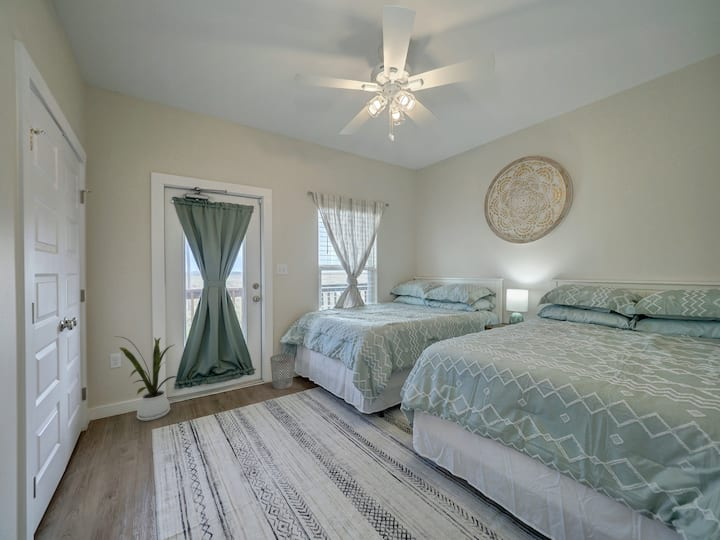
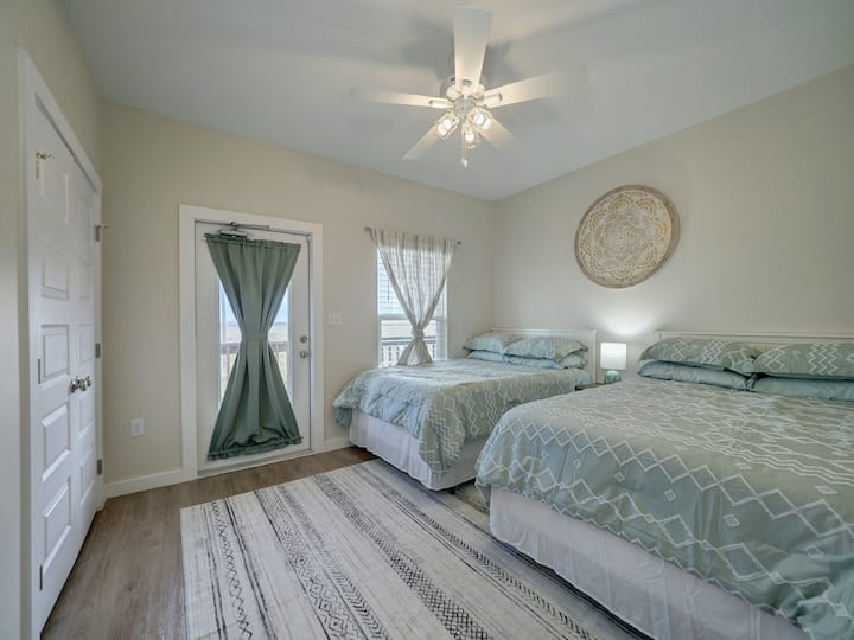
- house plant [112,335,180,422]
- wastebasket [269,353,295,390]
